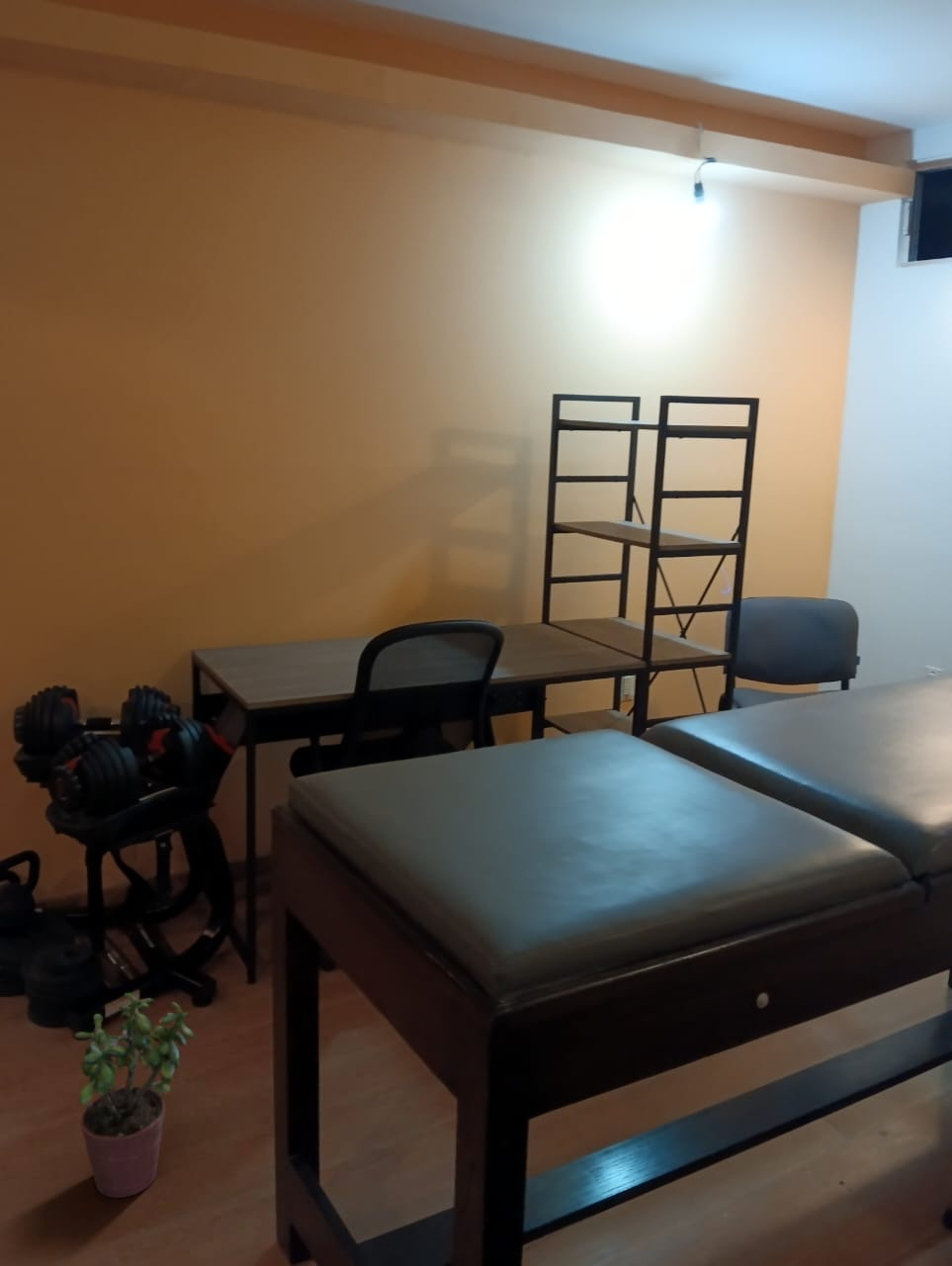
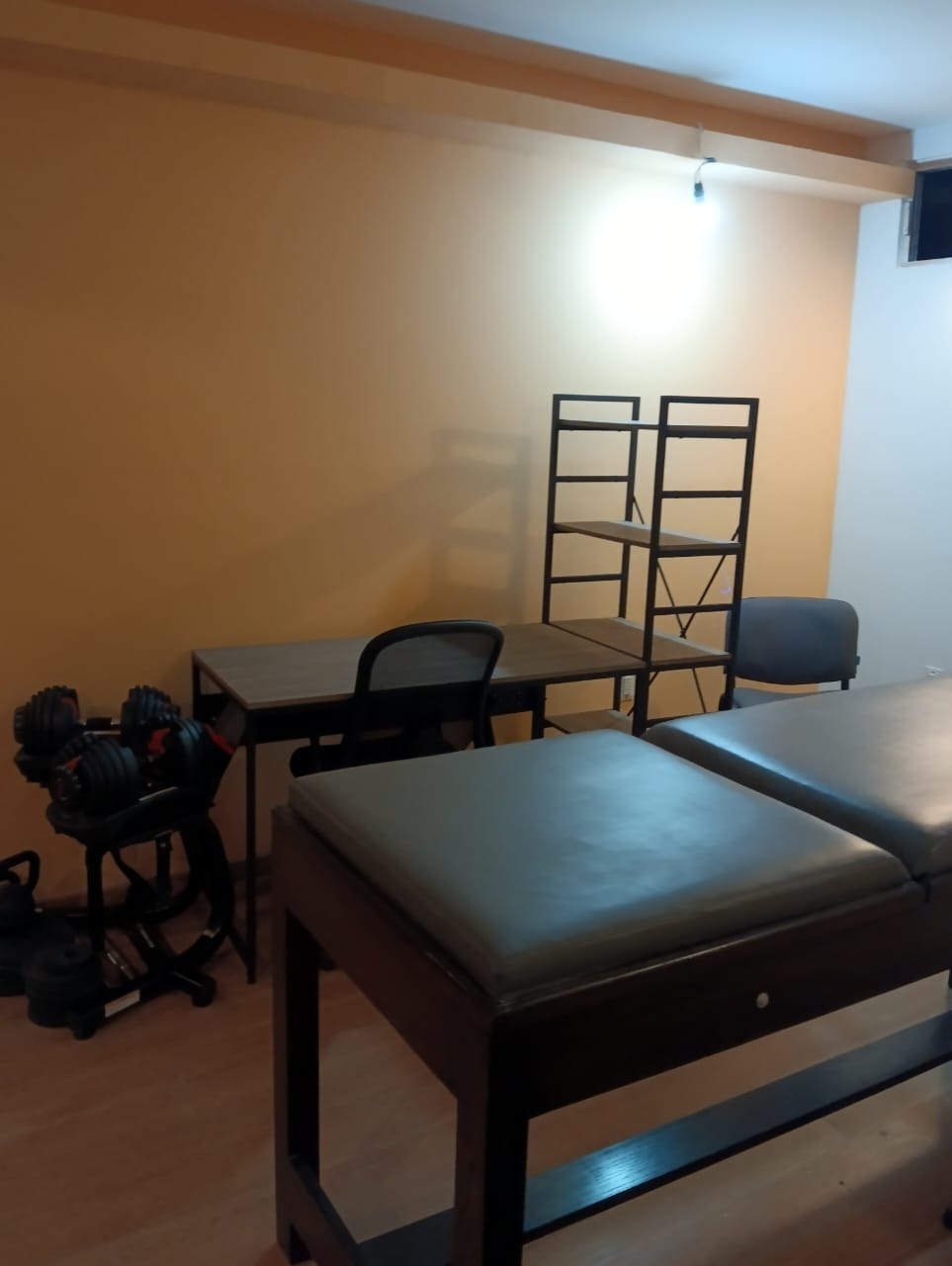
- potted plant [73,992,195,1199]
